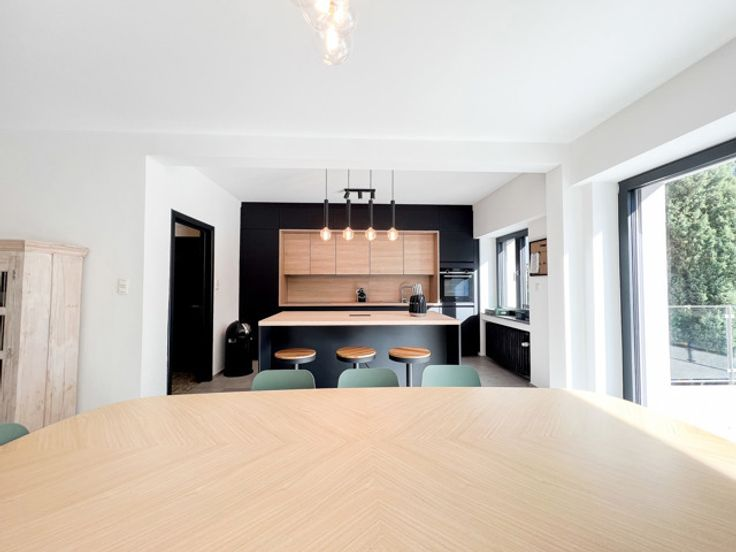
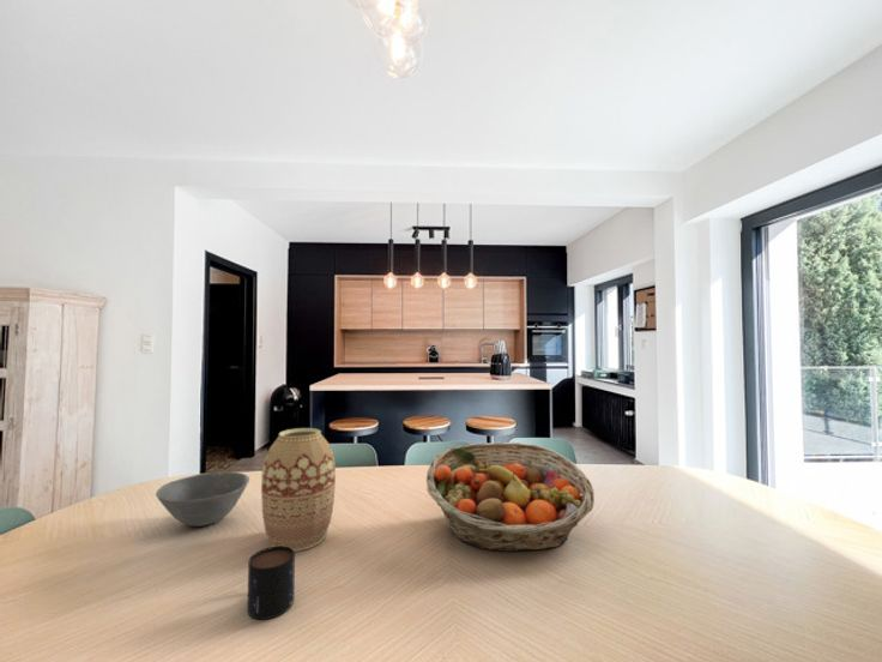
+ bowl [155,470,250,528]
+ vase [260,427,337,553]
+ fruit basket [425,441,596,553]
+ mug [247,546,296,620]
